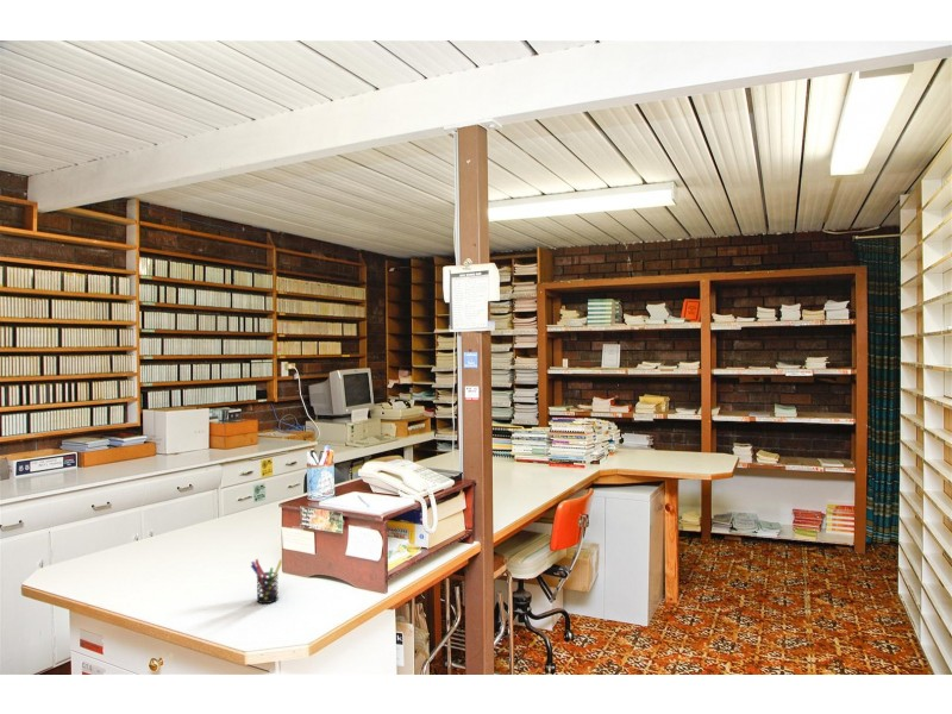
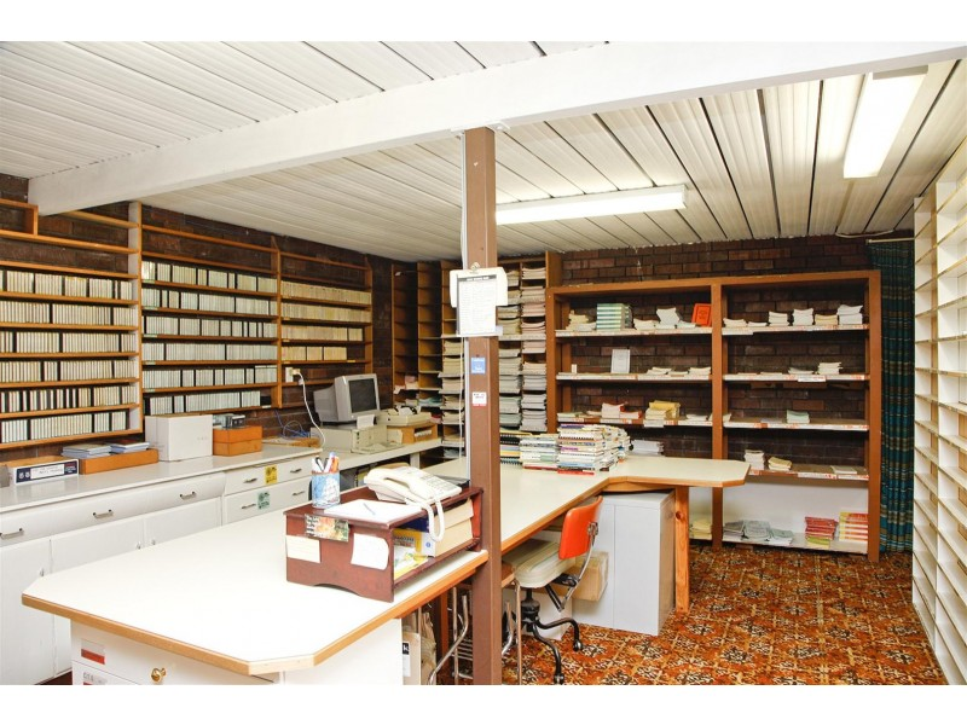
- pen holder [250,558,283,605]
